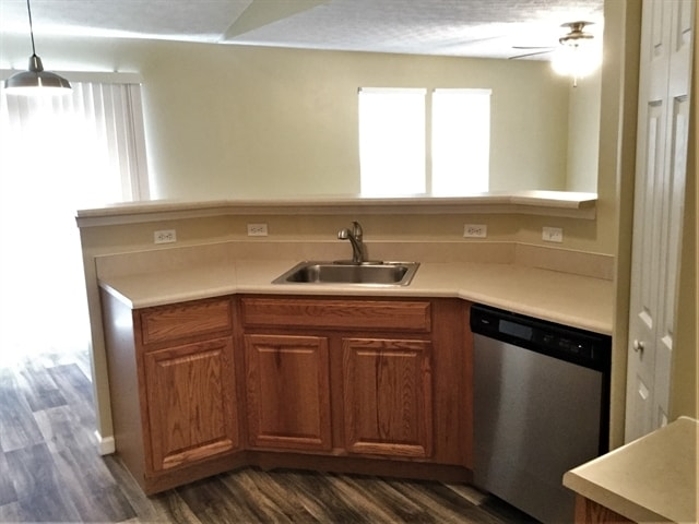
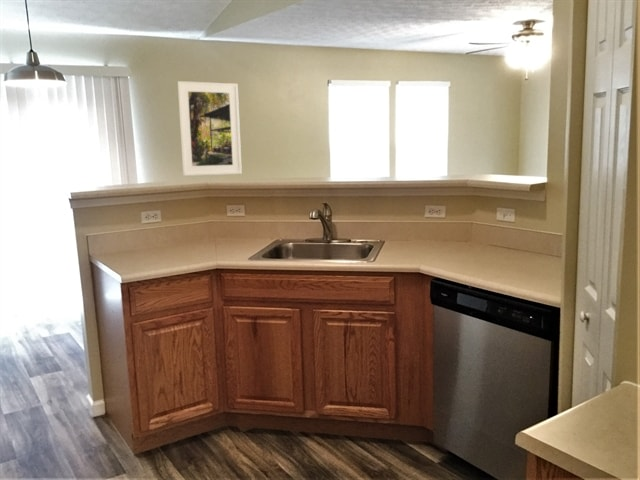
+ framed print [177,80,243,177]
